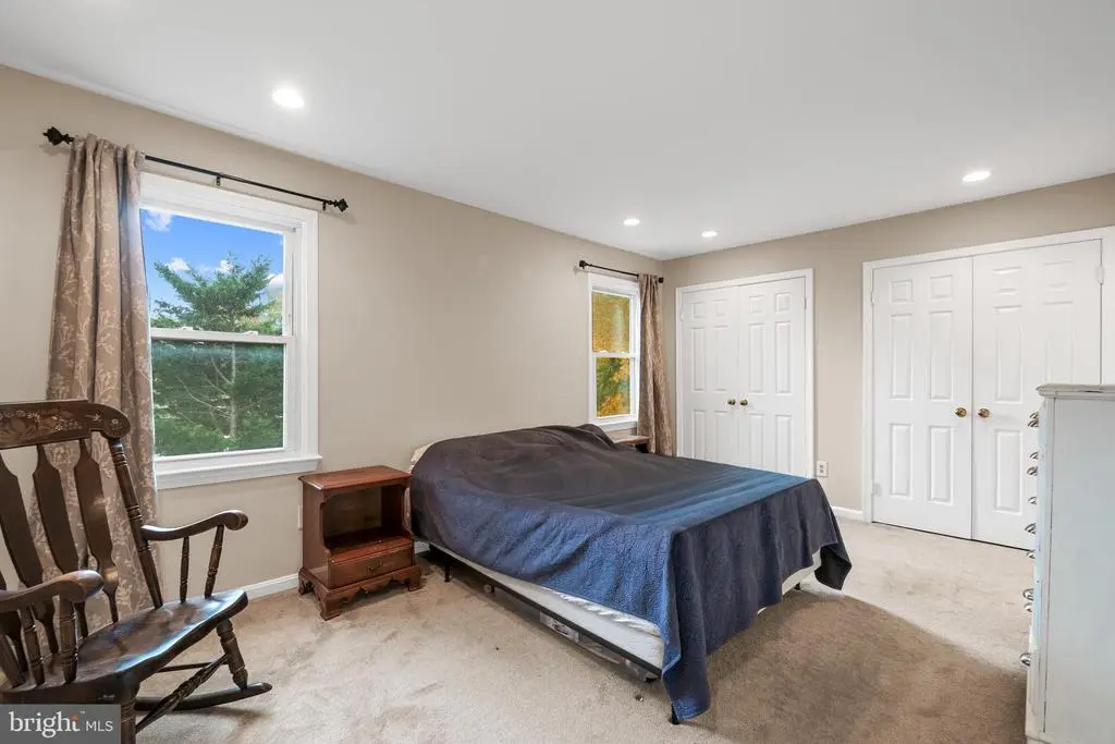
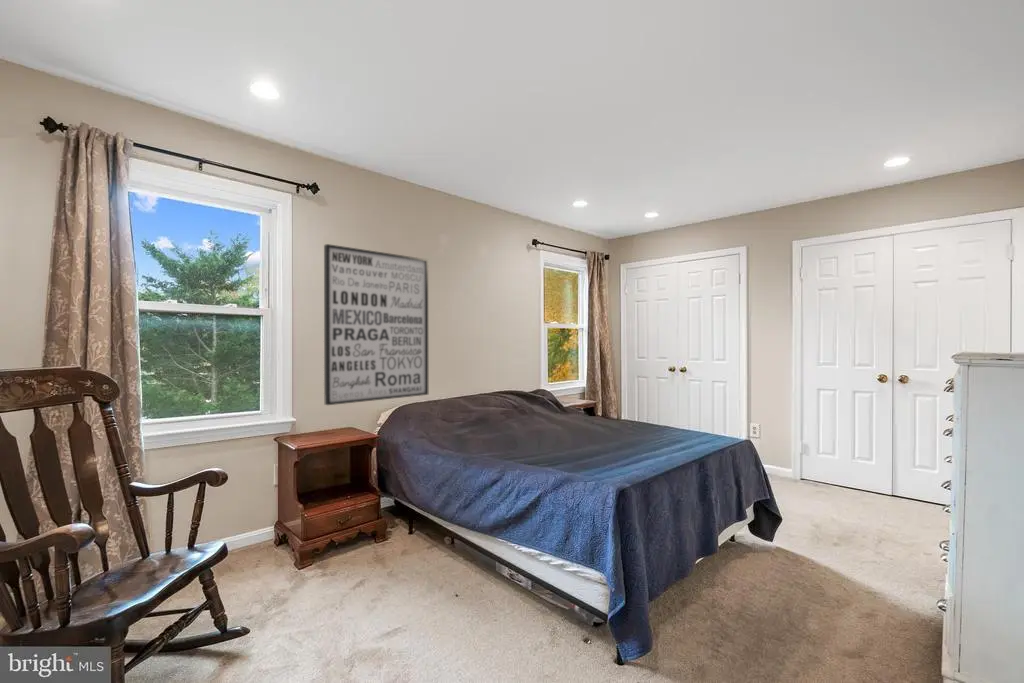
+ wall art [323,243,429,406]
